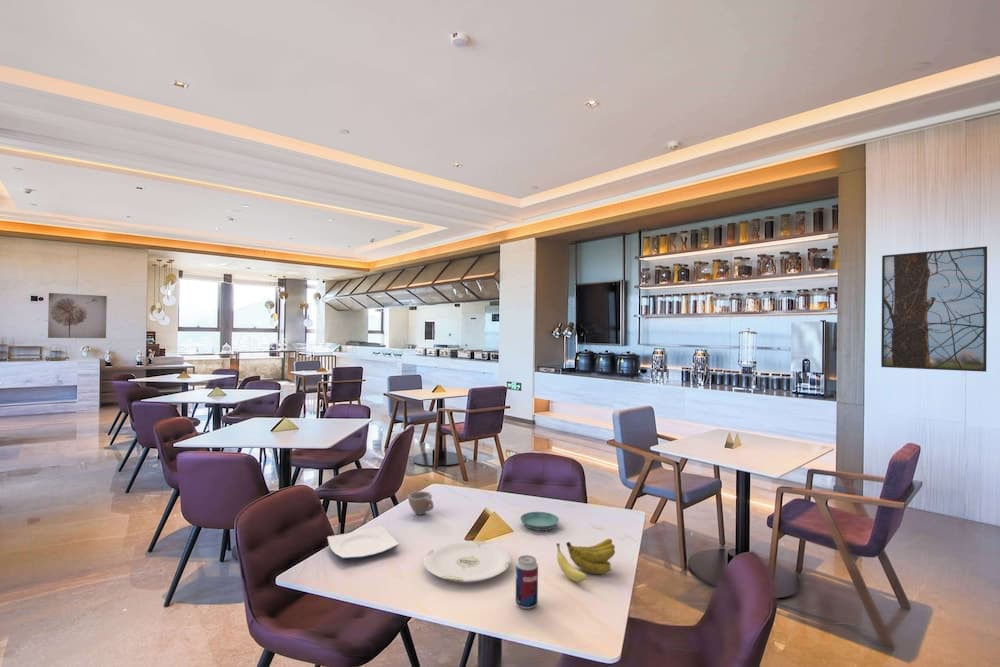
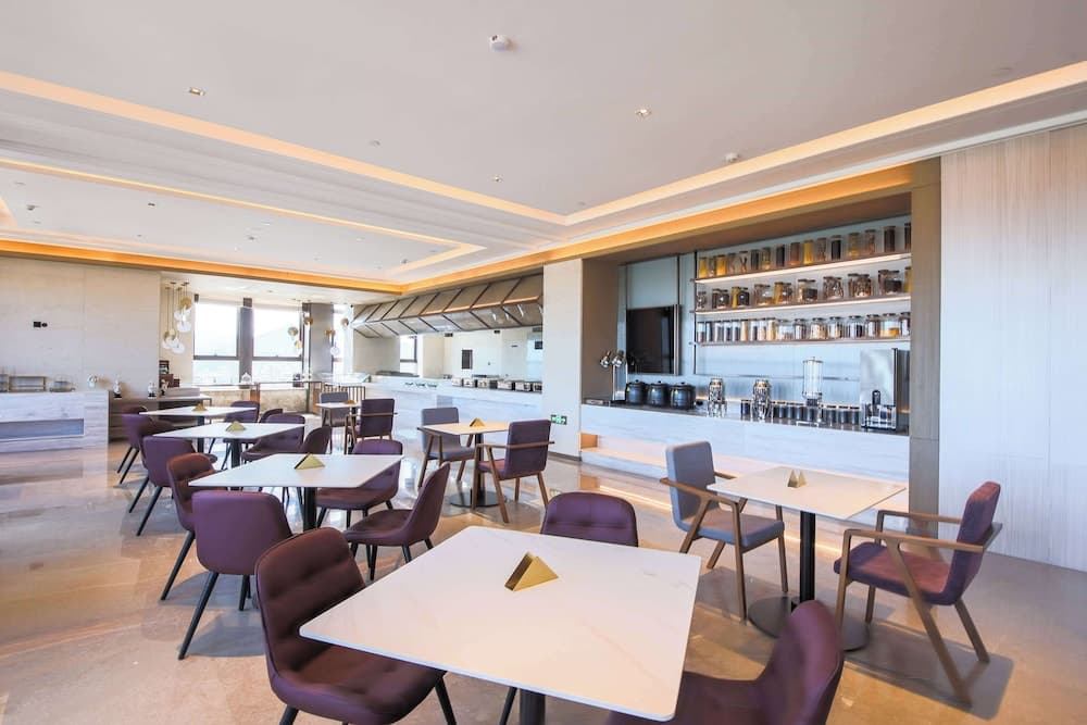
- wall art [47,292,108,339]
- saucer [519,511,560,532]
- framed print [880,245,988,373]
- plate [326,525,400,561]
- banana [555,538,616,583]
- beverage can [515,554,539,610]
- plate [423,540,512,584]
- cup [407,490,435,516]
